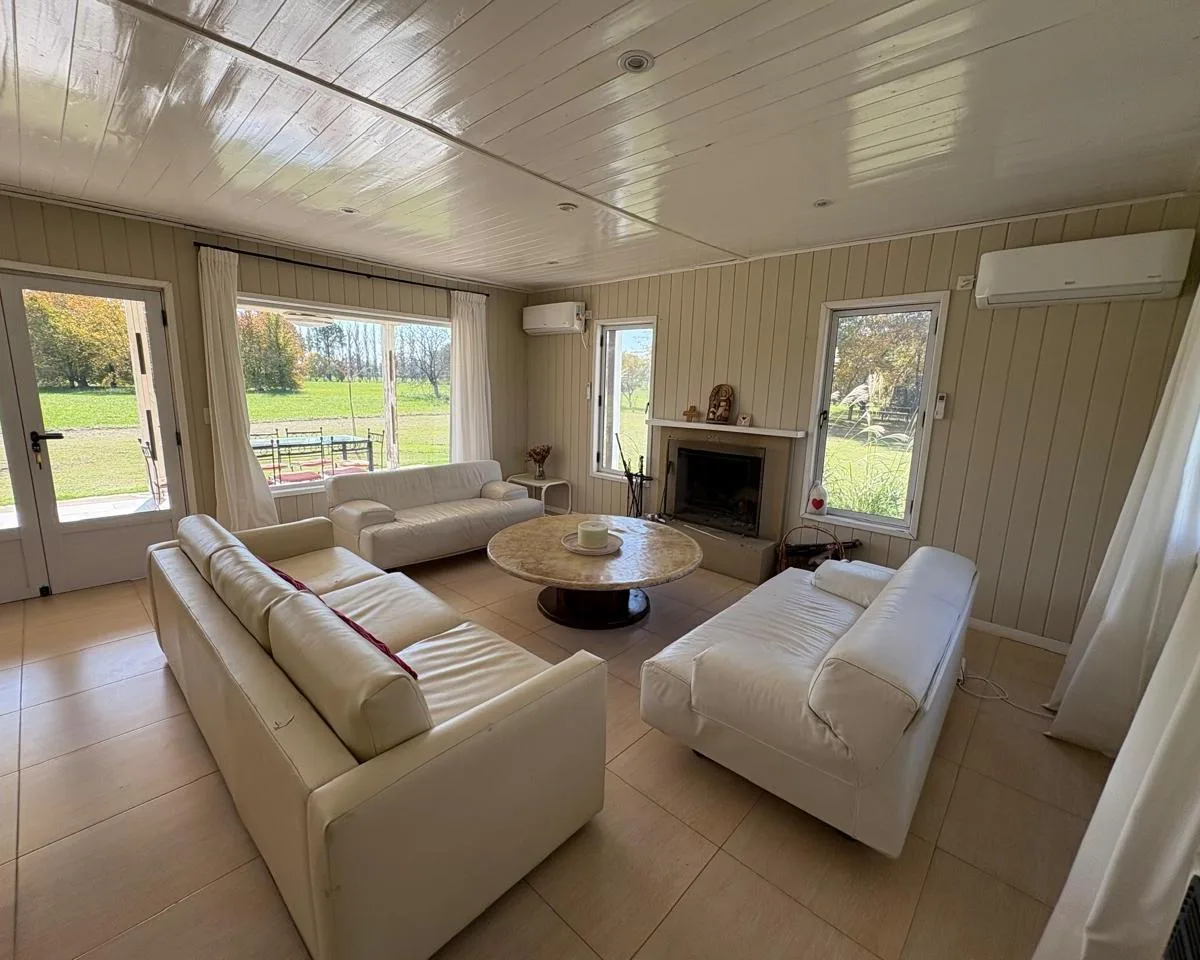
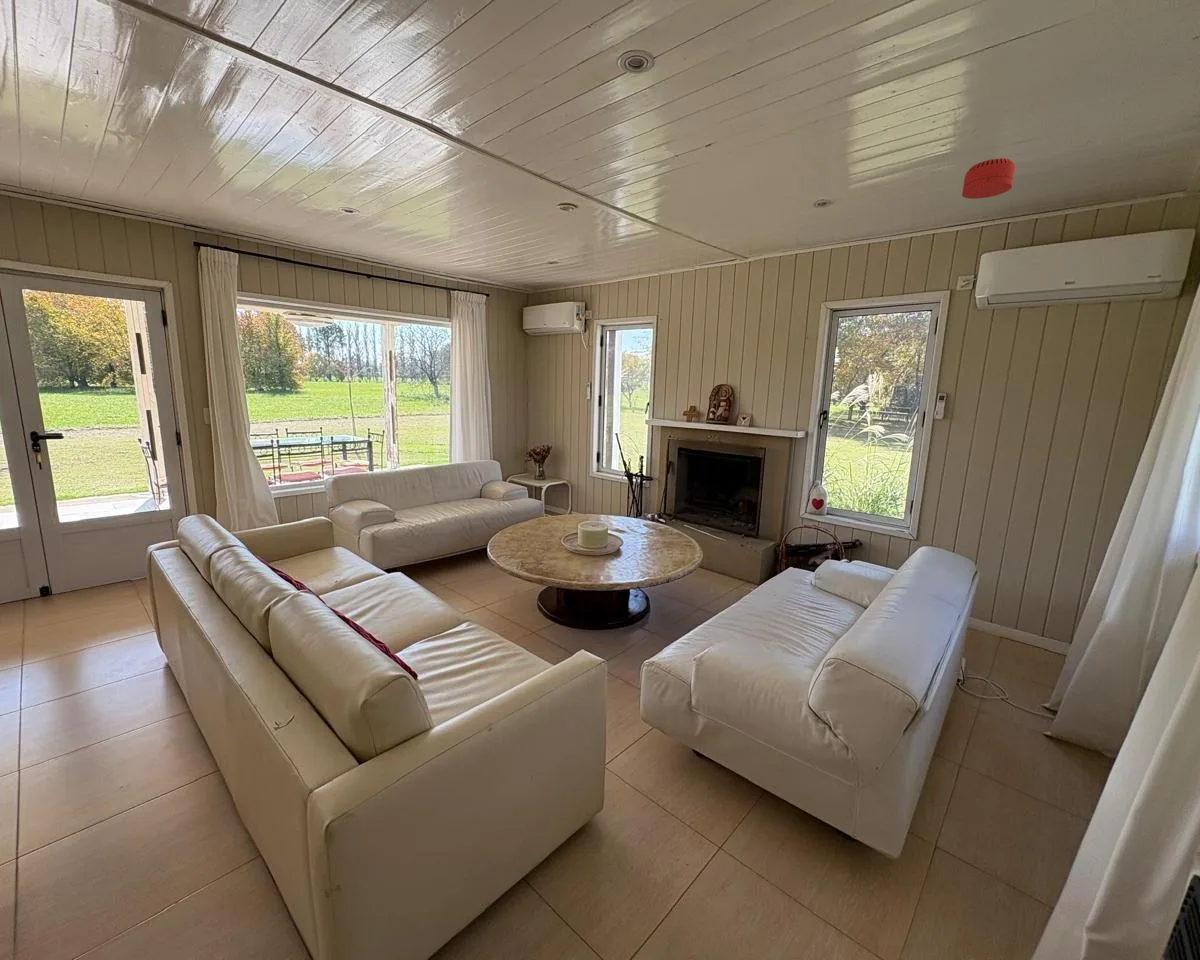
+ smoke detector [961,157,1016,200]
